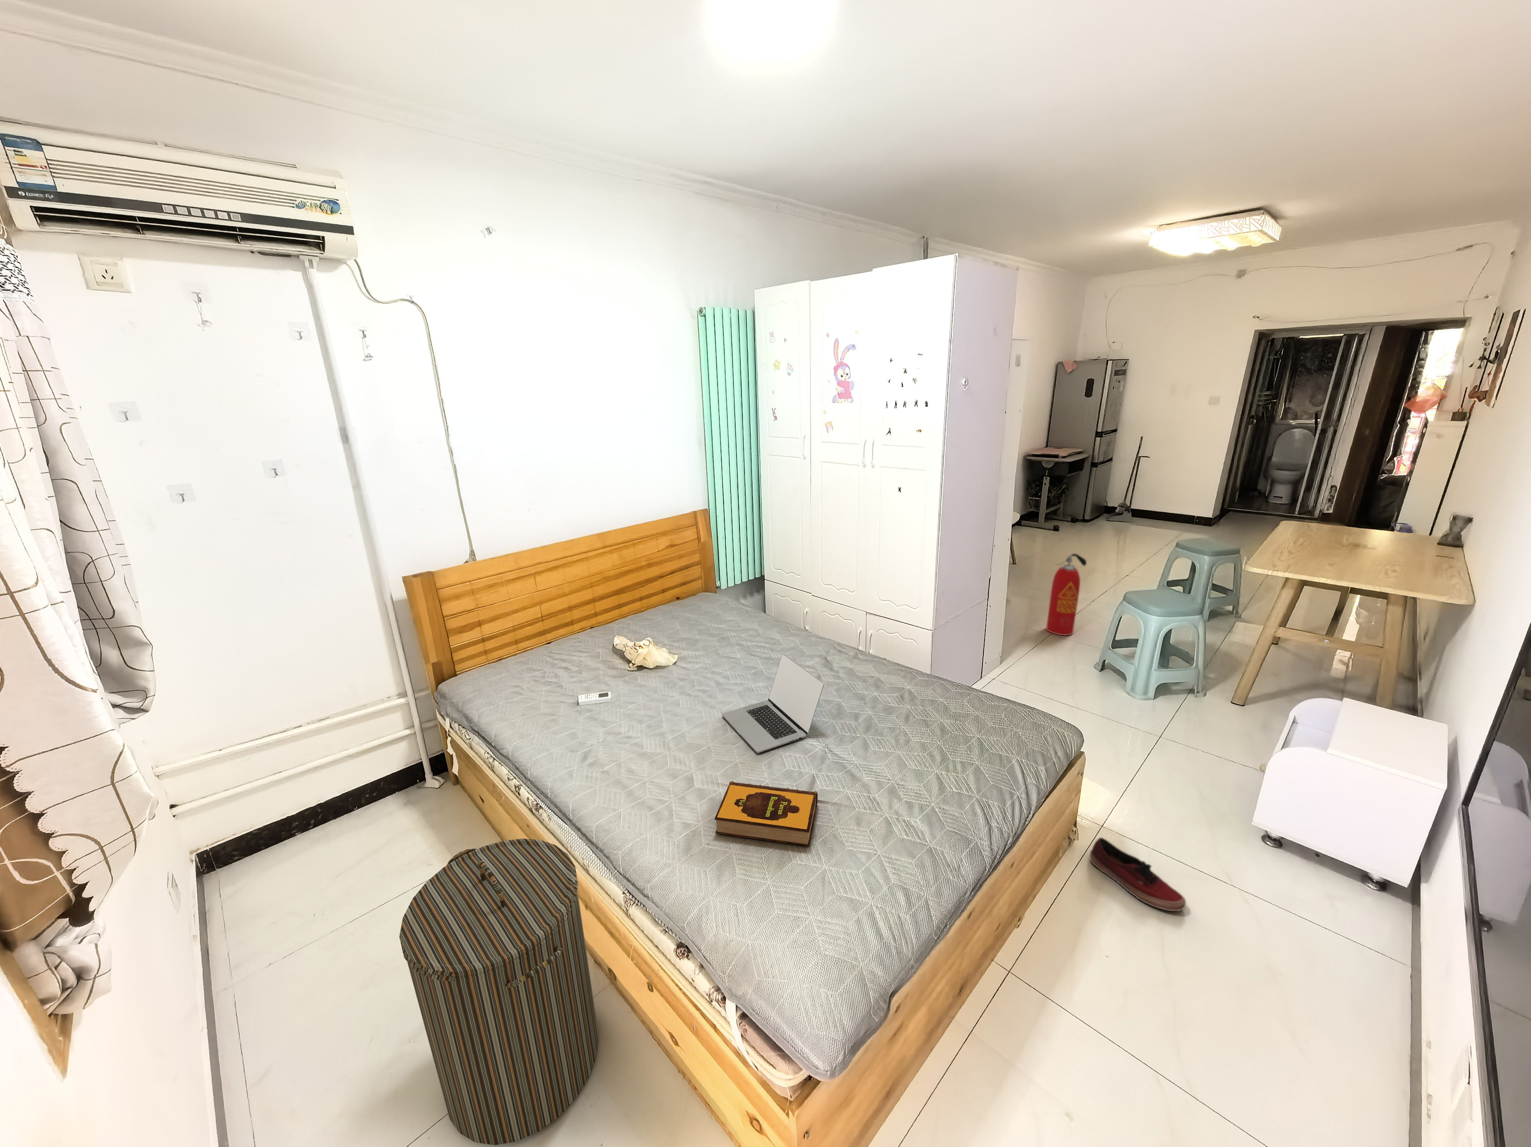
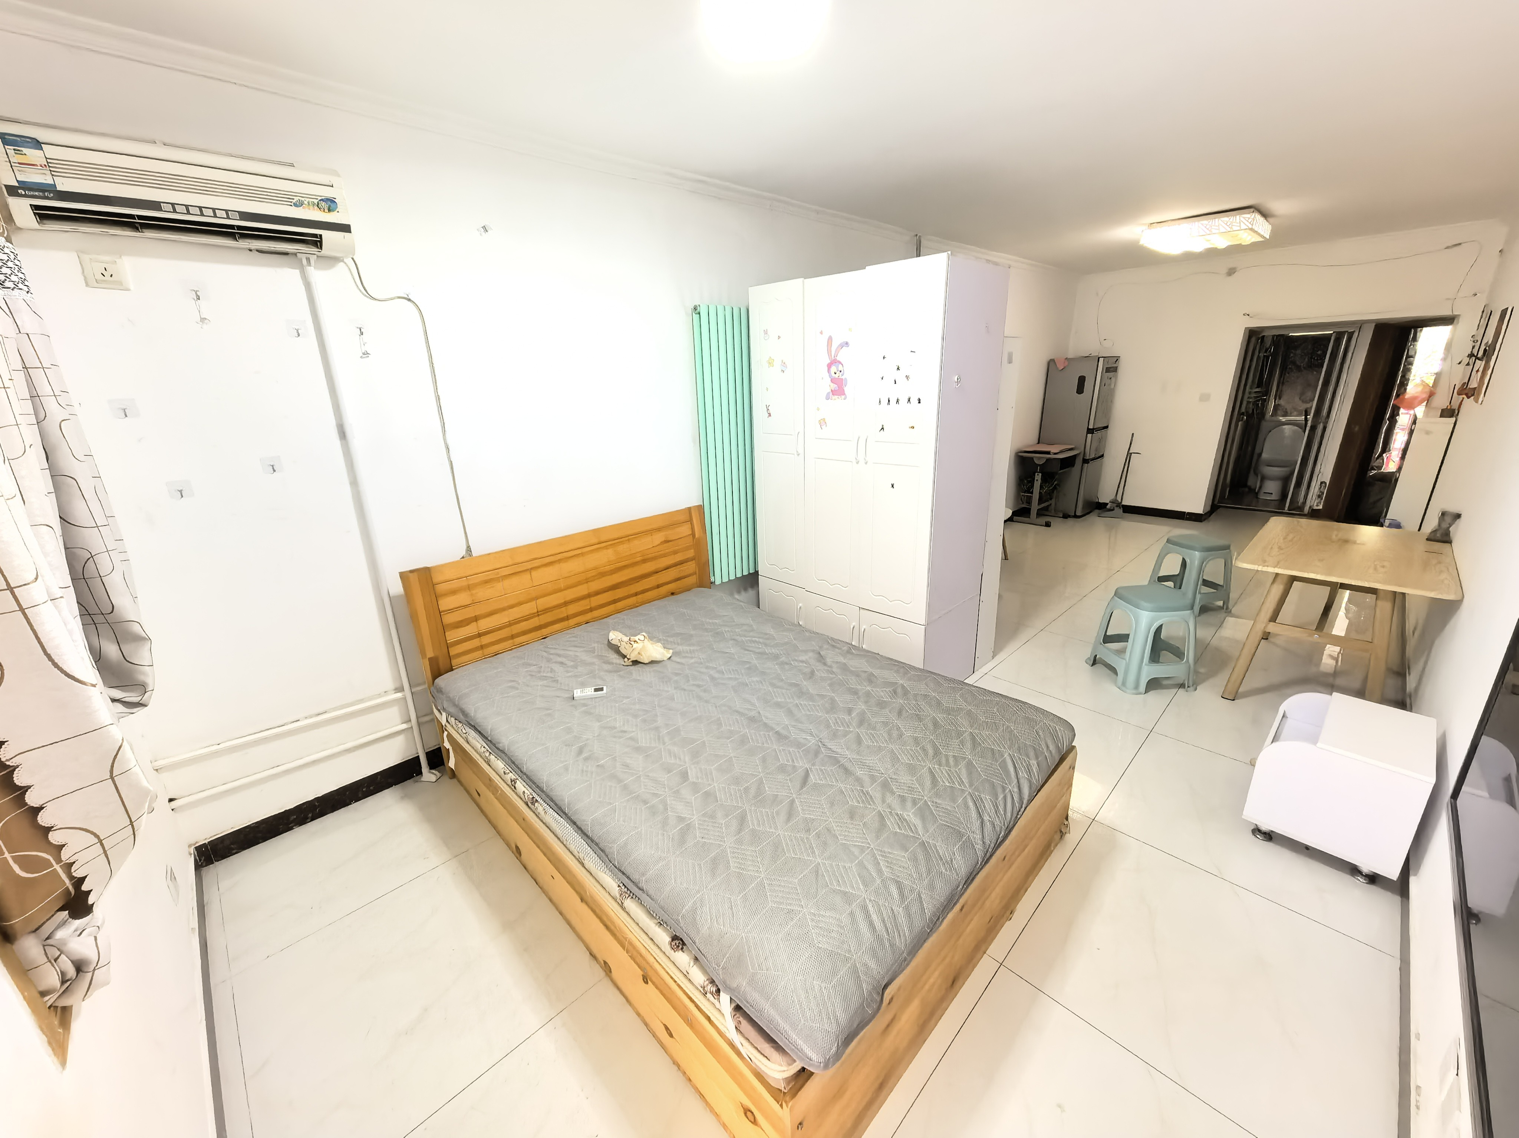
- fire extinguisher [1046,553,1087,636]
- laptop [722,653,825,753]
- laundry hamper [399,839,599,1146]
- shoe [1090,837,1186,911]
- hardback book [715,781,817,847]
